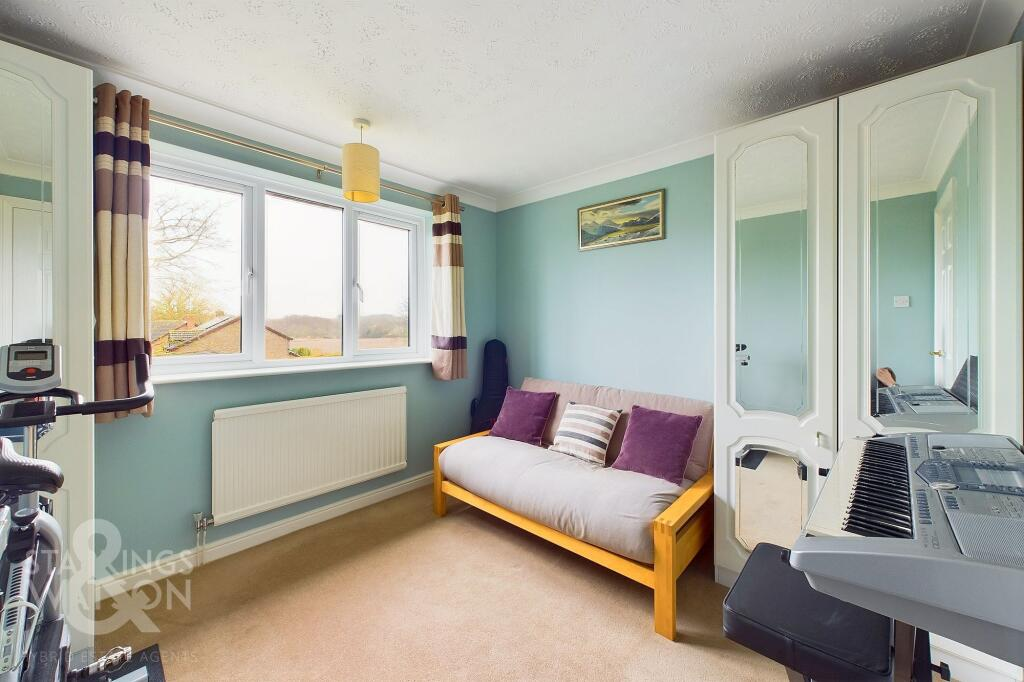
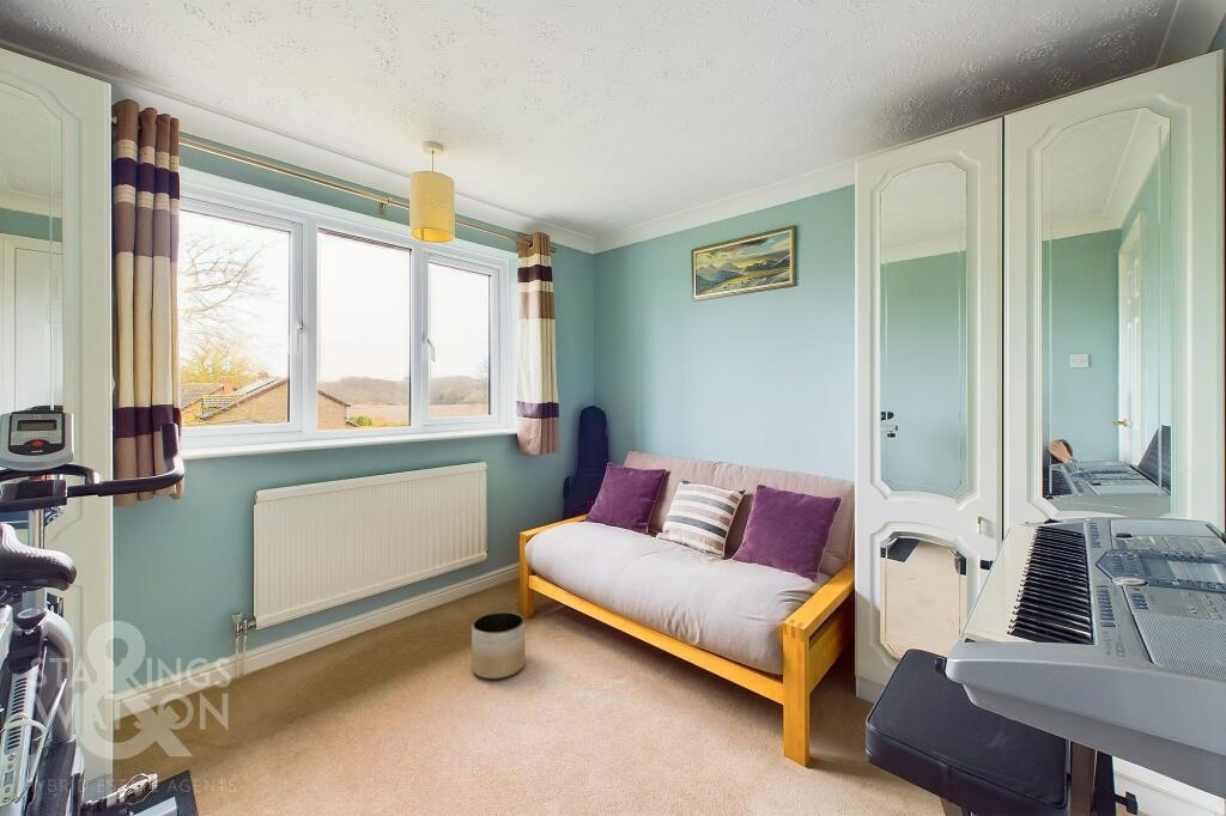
+ planter [471,610,527,680]
